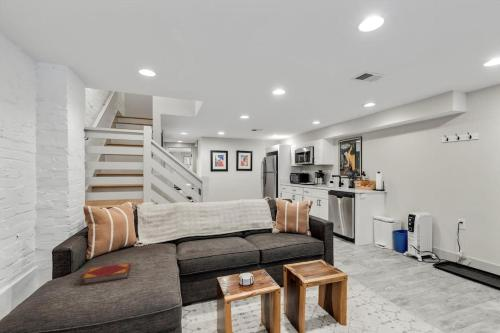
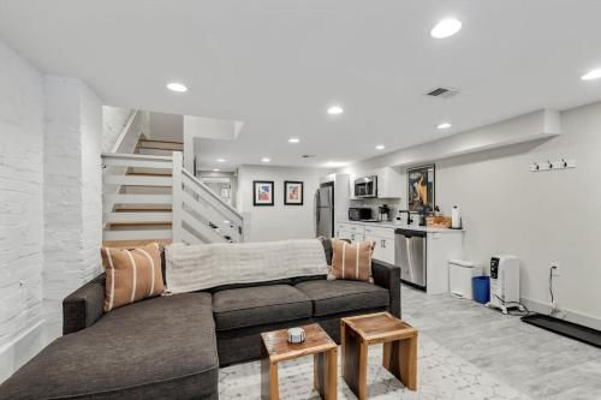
- hardback book [80,262,131,286]
